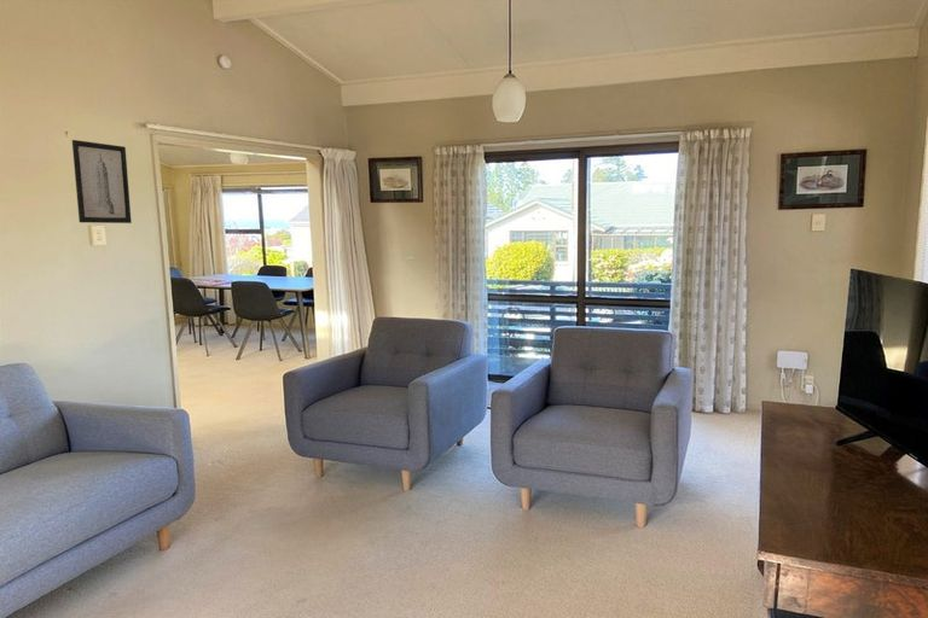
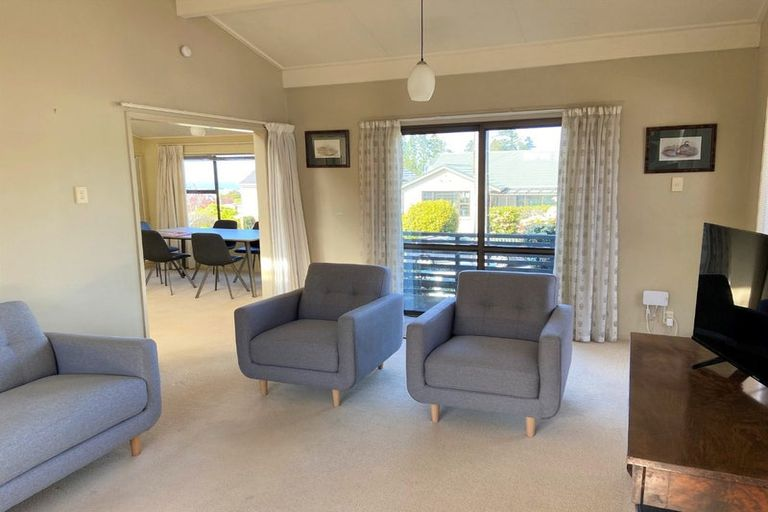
- wall art [71,139,133,225]
